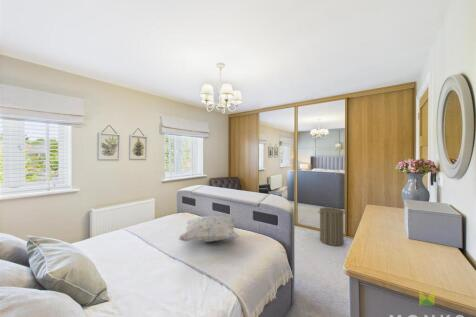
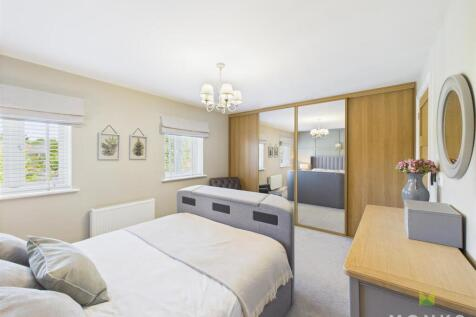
- decorative pillow [177,214,240,243]
- laundry hamper [317,204,346,247]
